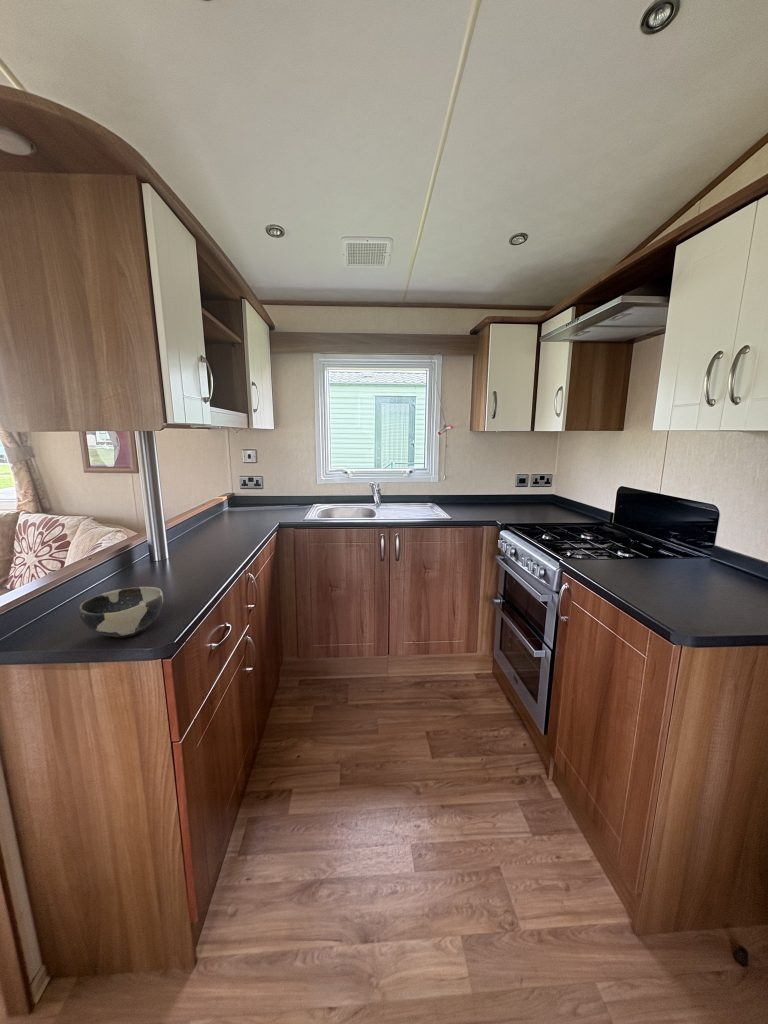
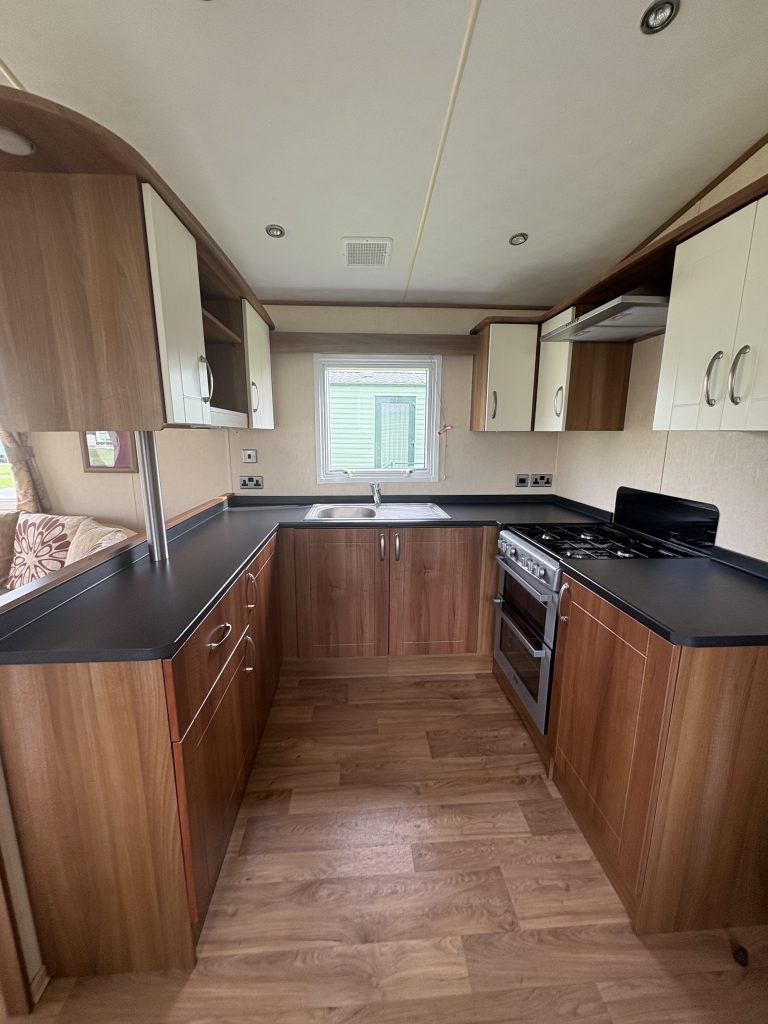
- bowl [78,586,164,638]
